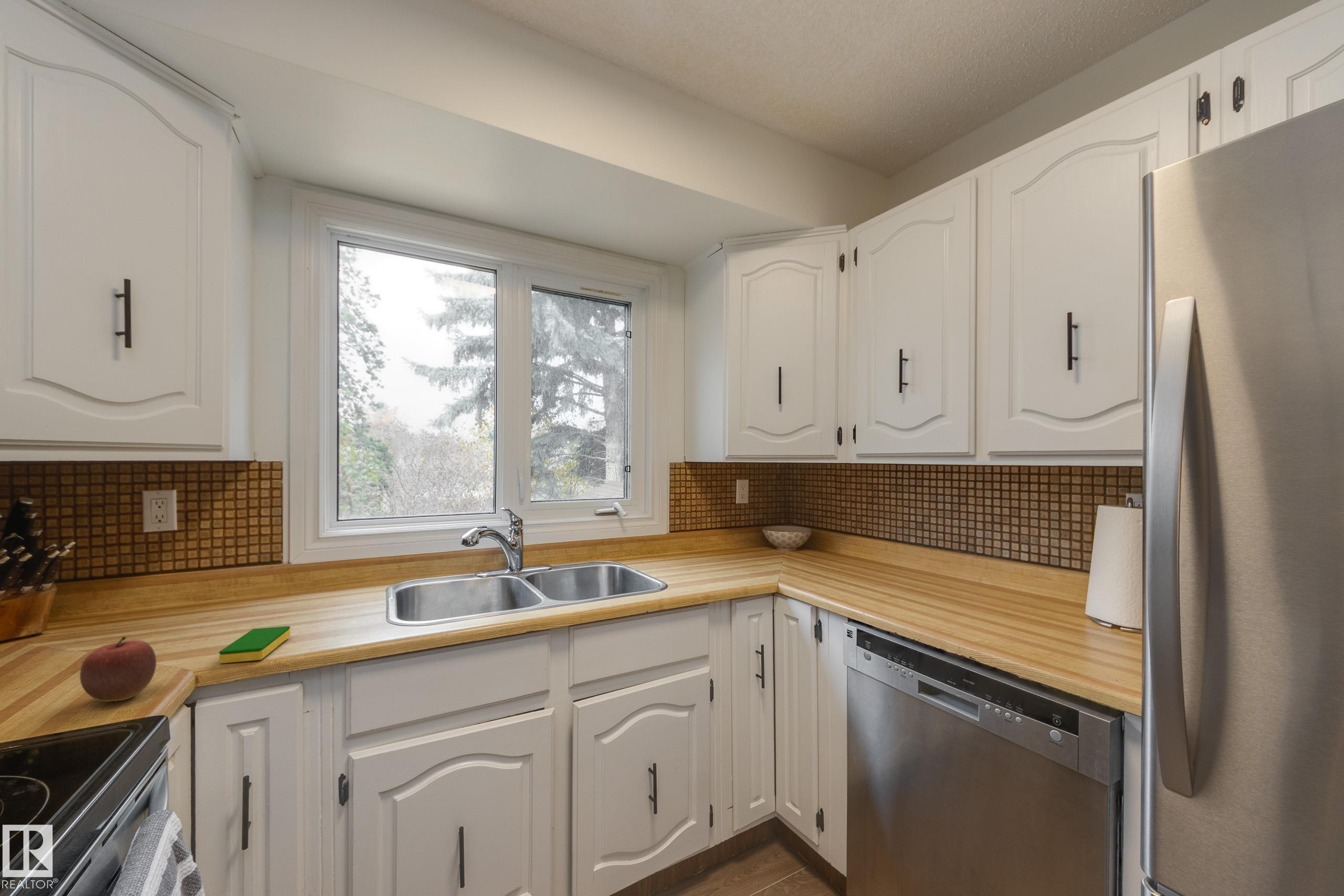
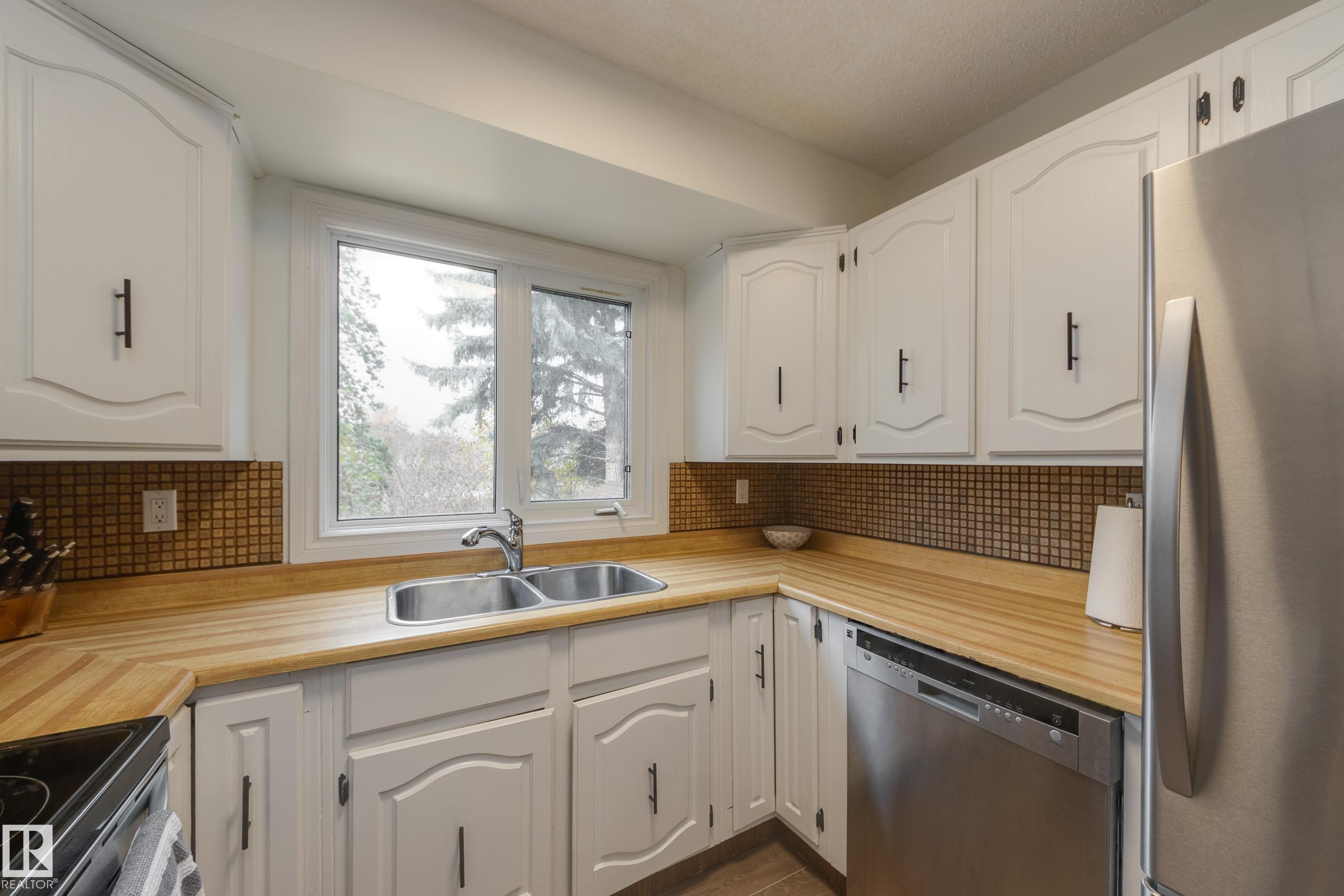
- dish sponge [219,626,291,664]
- apple [79,636,157,702]
